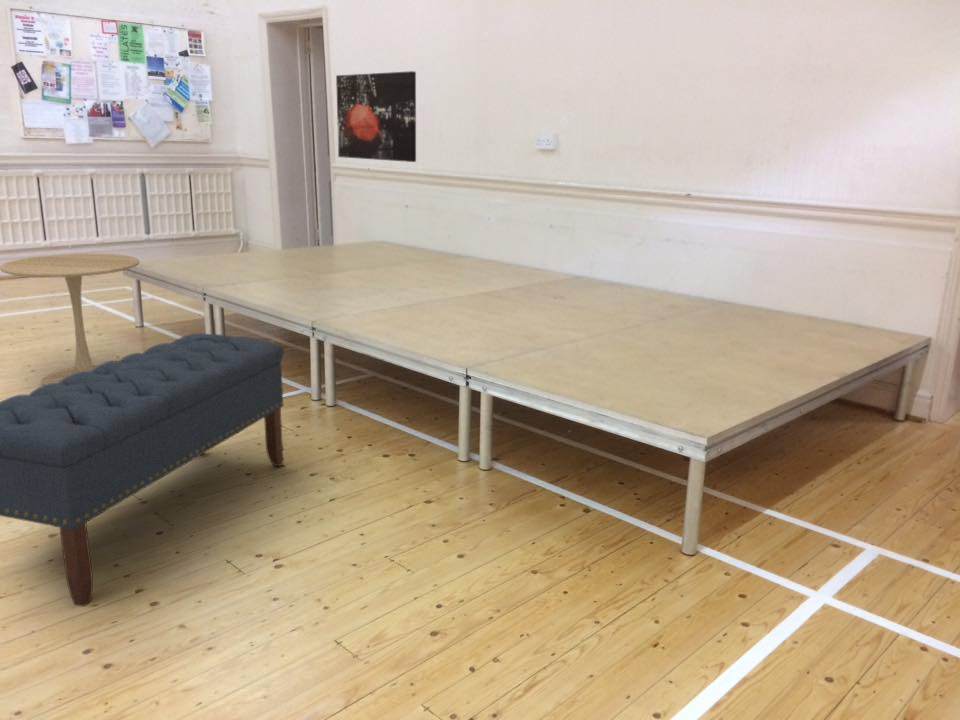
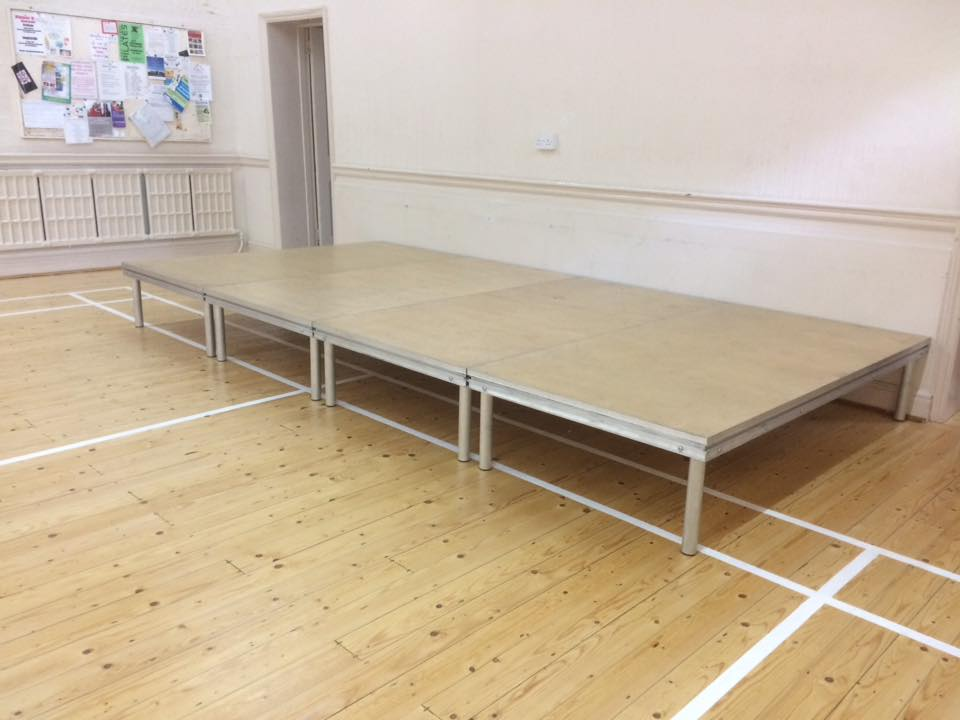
- wall art [335,70,417,163]
- bench [0,333,285,608]
- side table [0,253,141,385]
